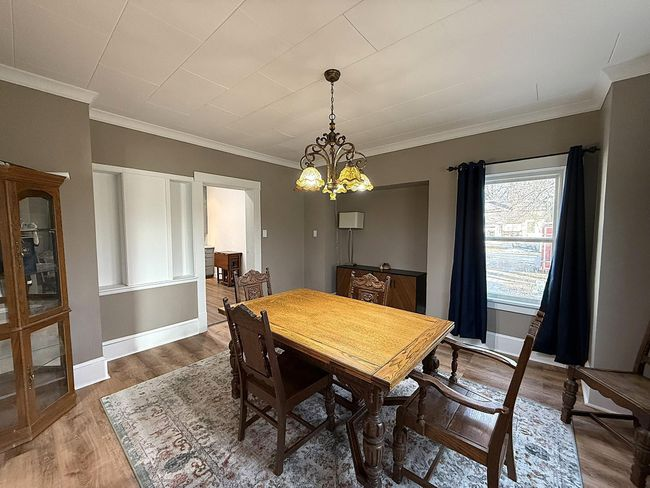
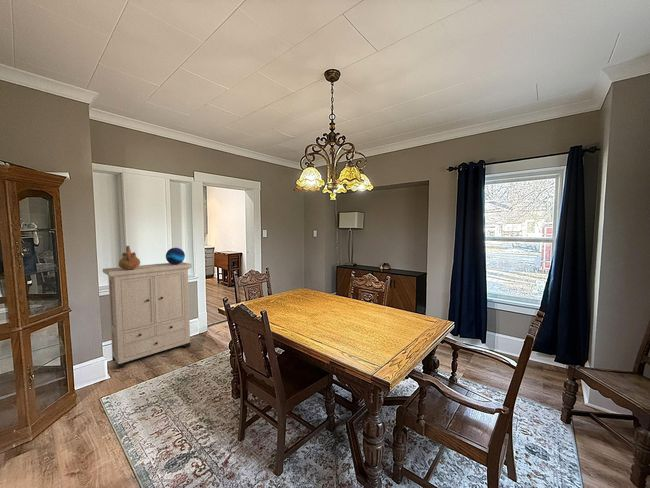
+ cabinet [102,261,193,370]
+ ceramic vessel [117,245,141,270]
+ decorative orb [165,247,186,265]
